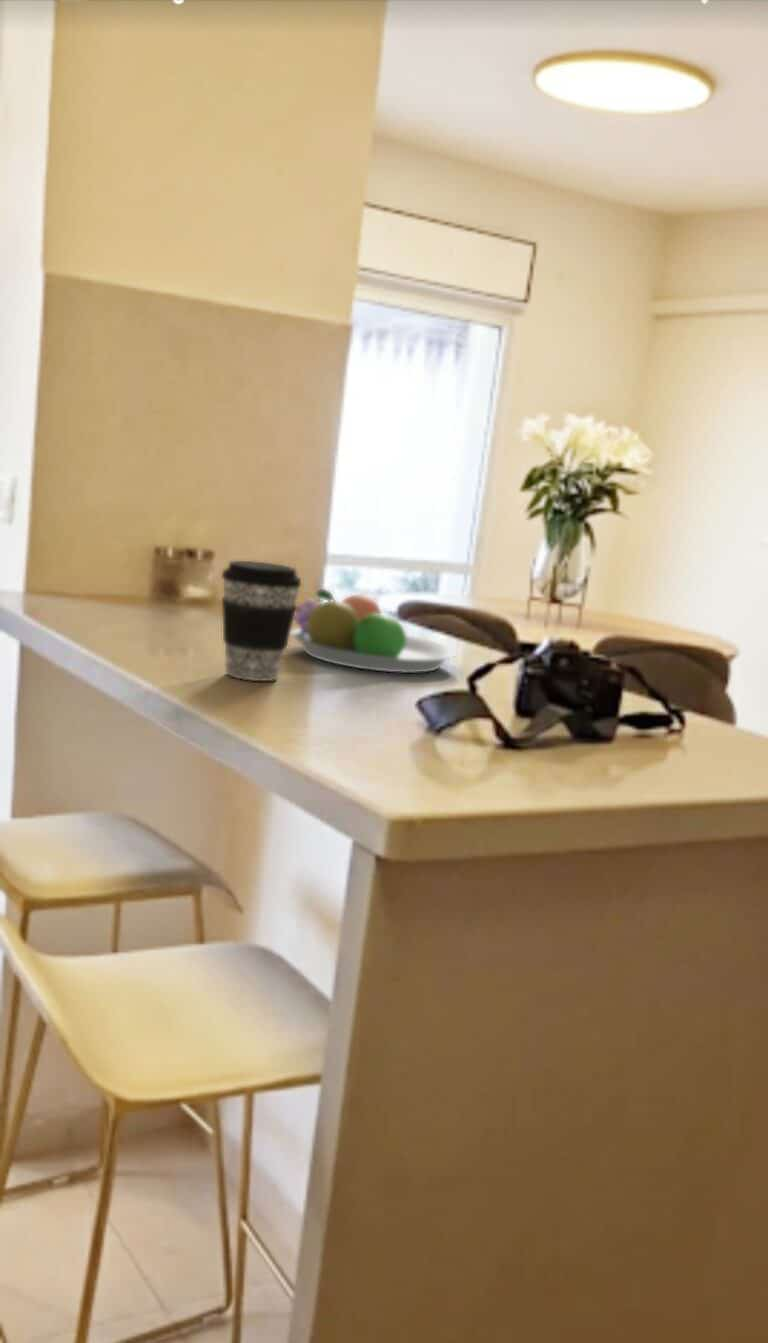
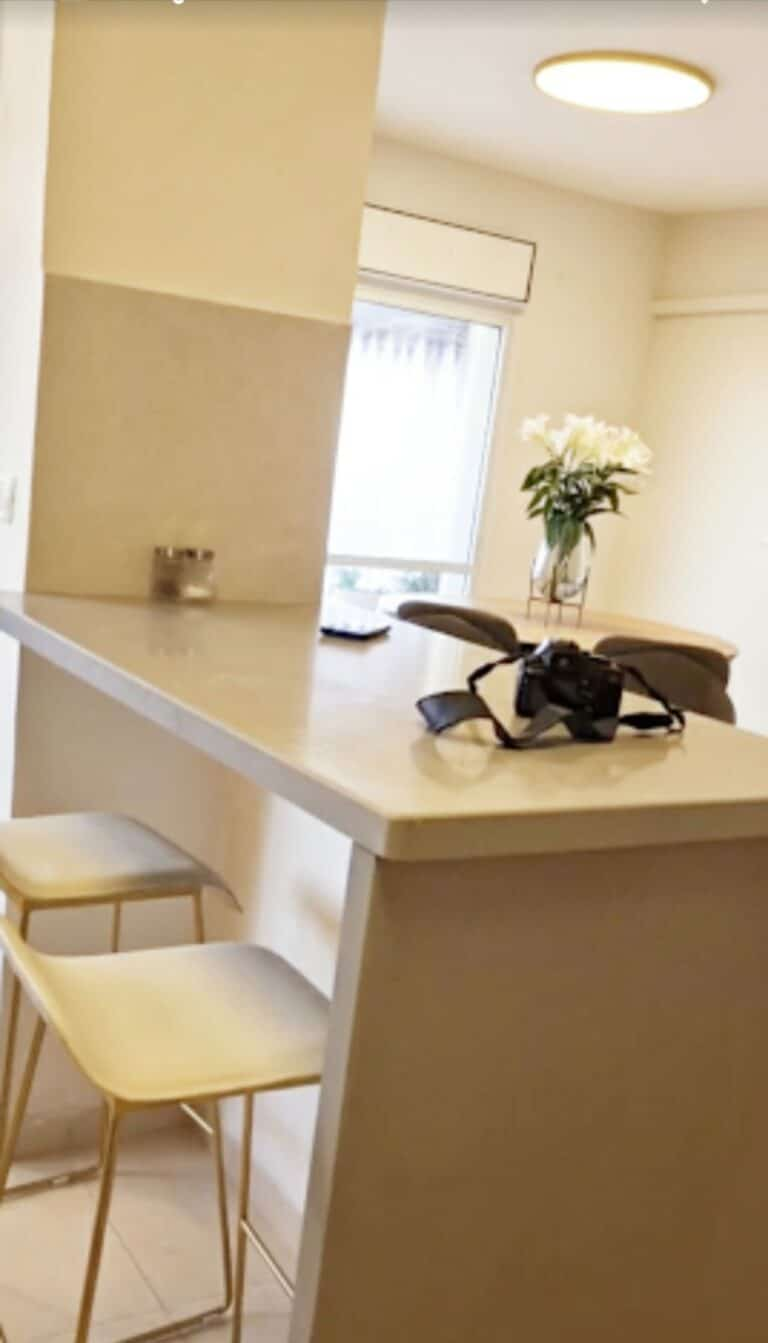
- coffee cup [220,560,302,682]
- fruit bowl [290,588,458,674]
